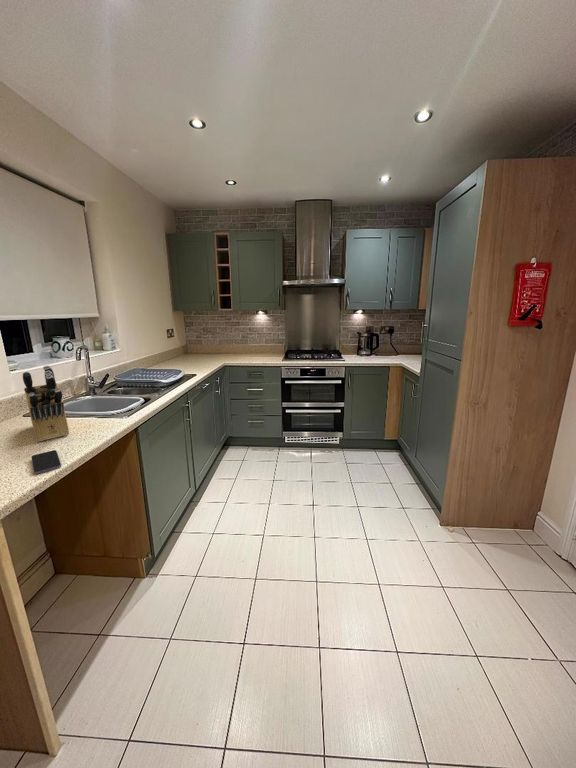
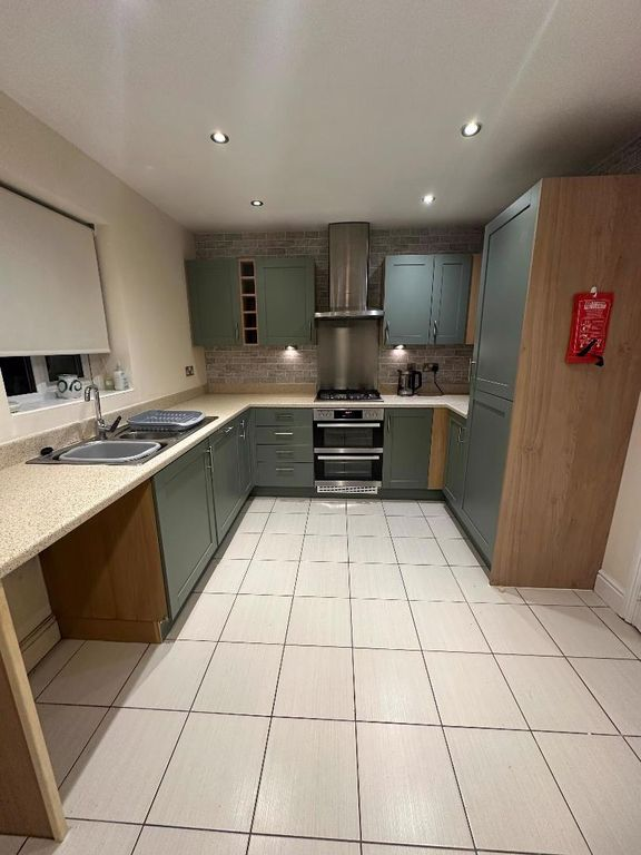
- smartphone [30,449,62,475]
- knife block [22,365,70,442]
